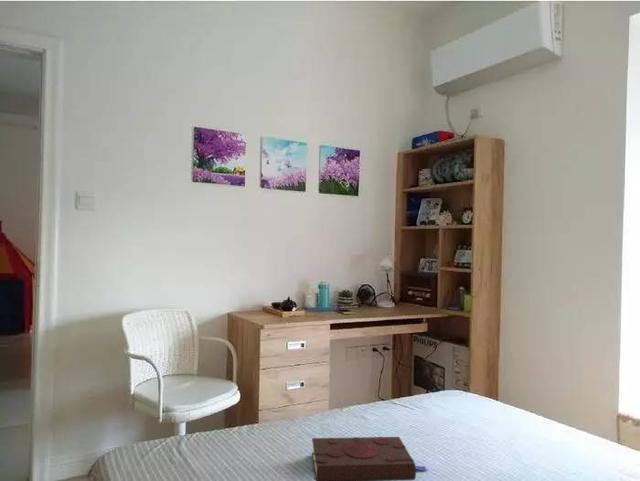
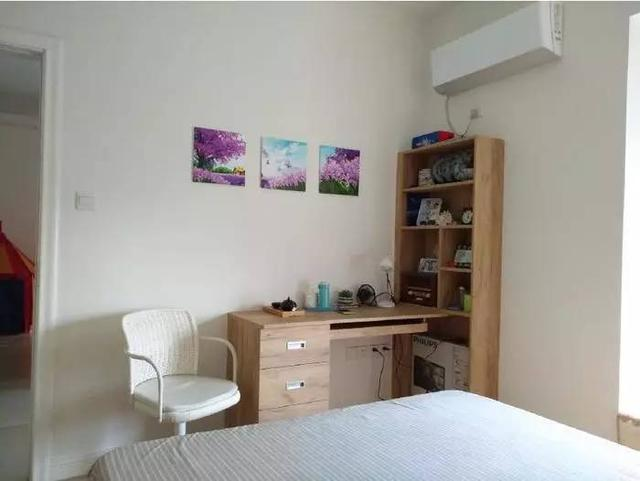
- book [311,436,428,481]
